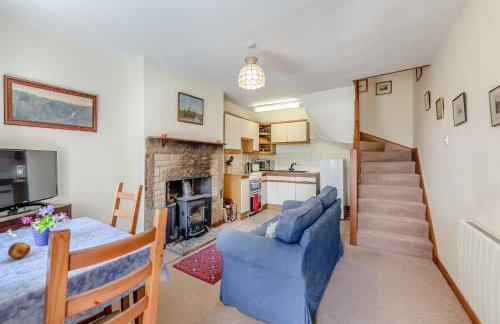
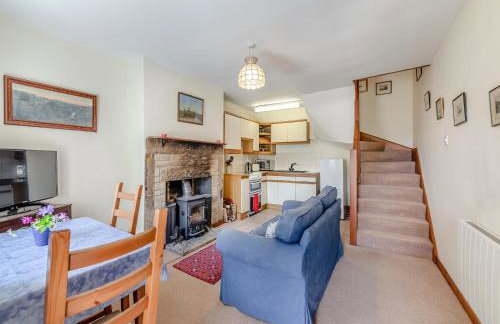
- fruit [7,241,31,260]
